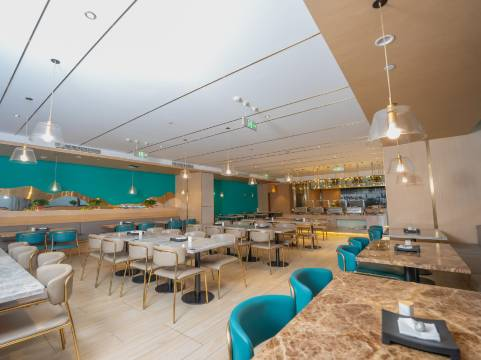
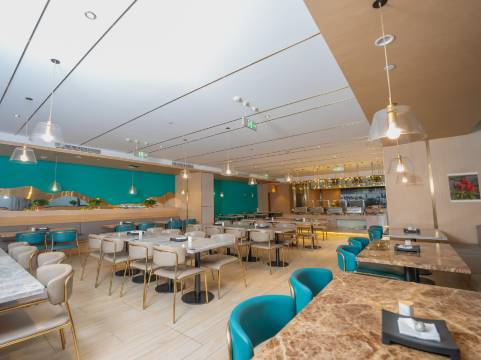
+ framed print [446,171,481,203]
